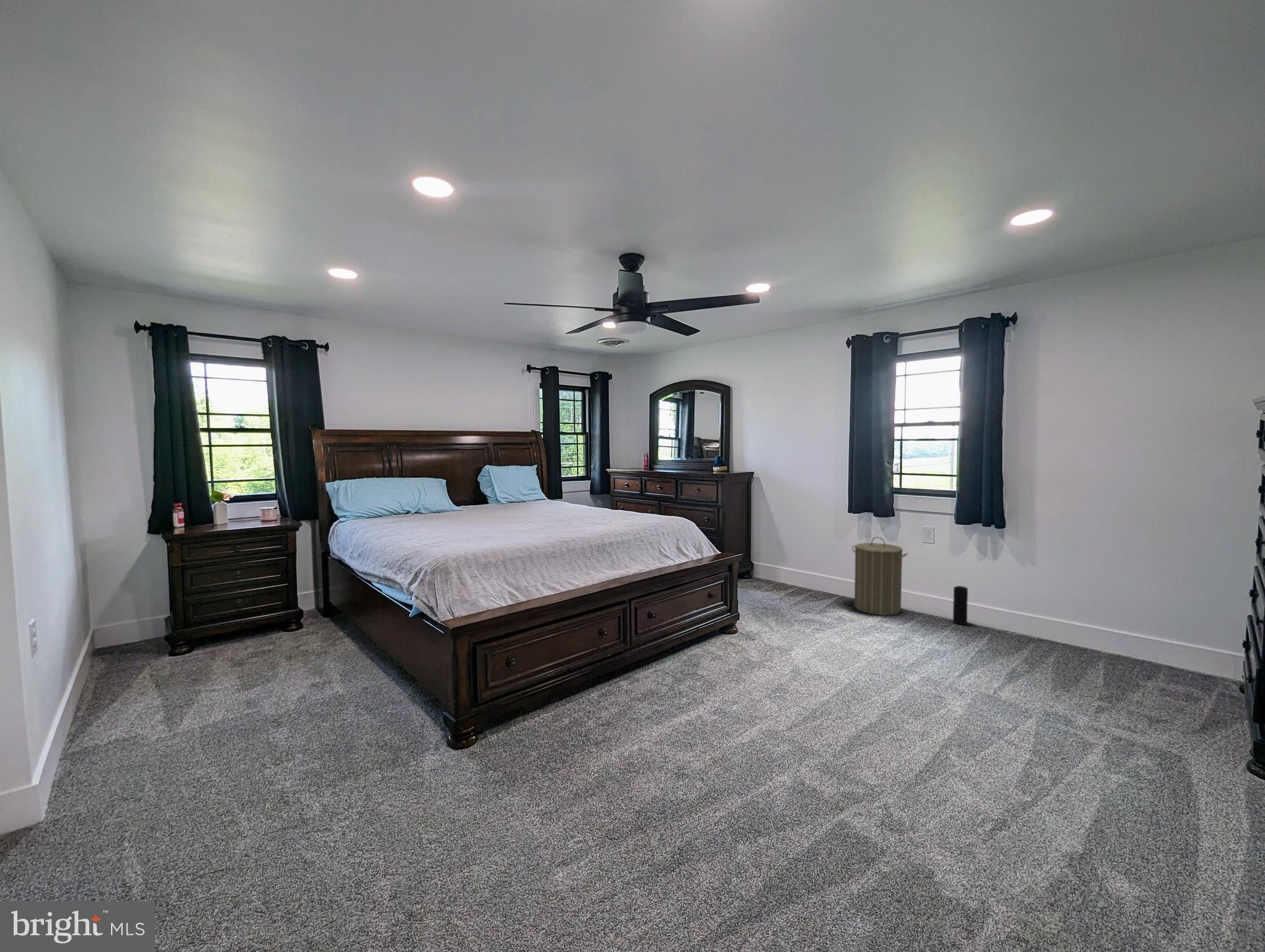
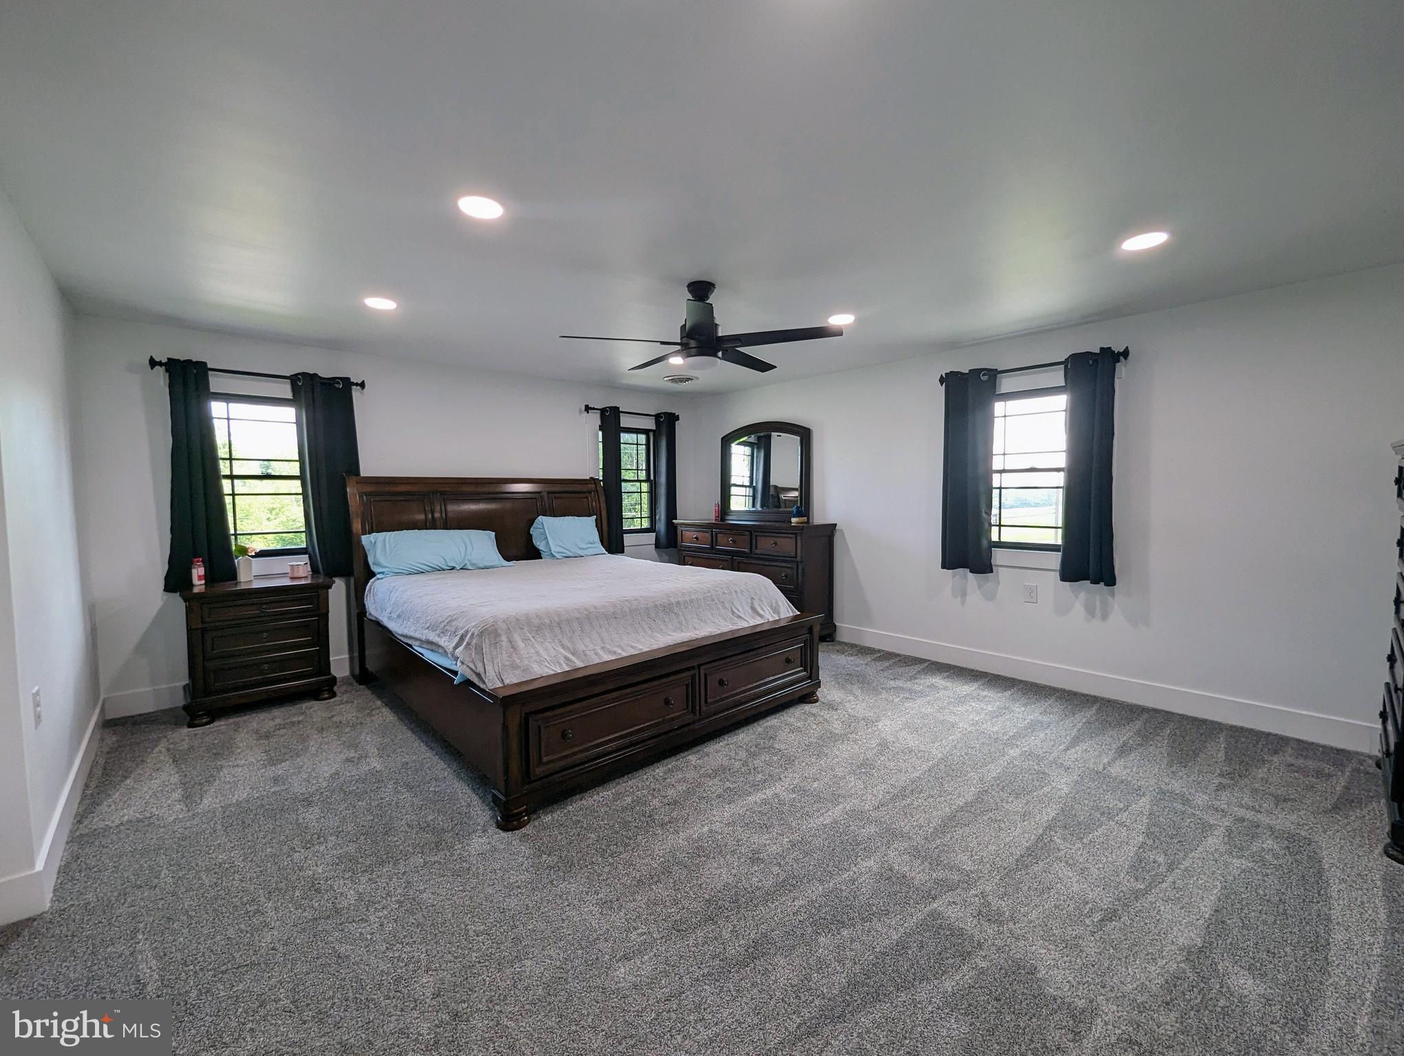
- laundry hamper [851,536,908,616]
- speaker [952,585,969,625]
